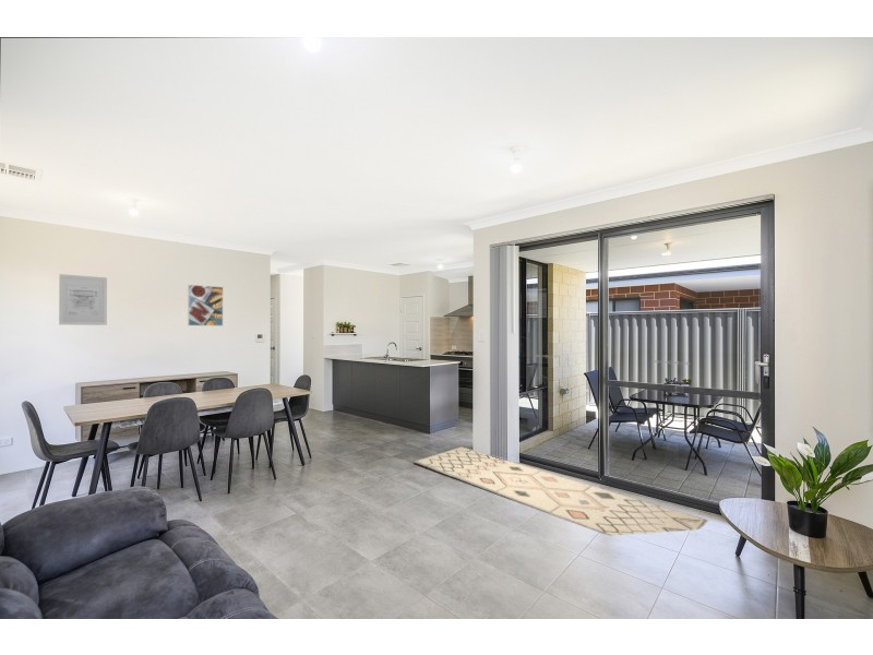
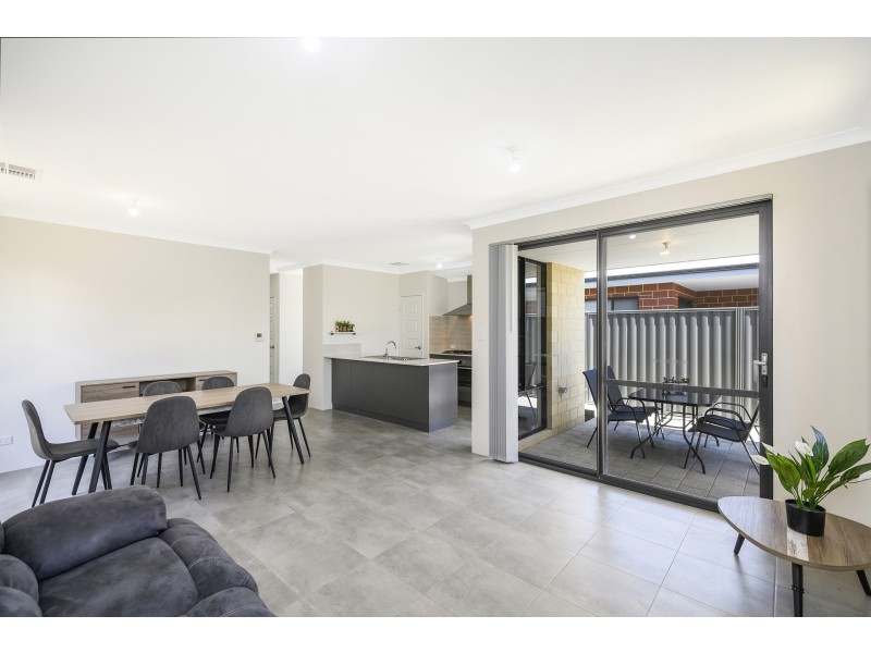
- wall art [58,273,108,326]
- rug [412,445,709,537]
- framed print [187,284,224,327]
